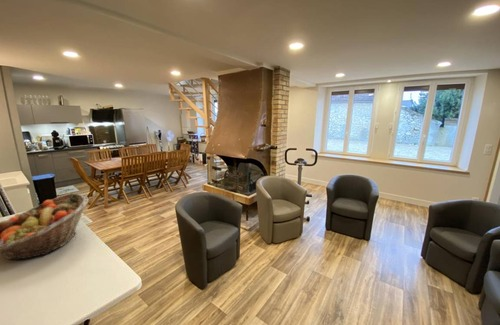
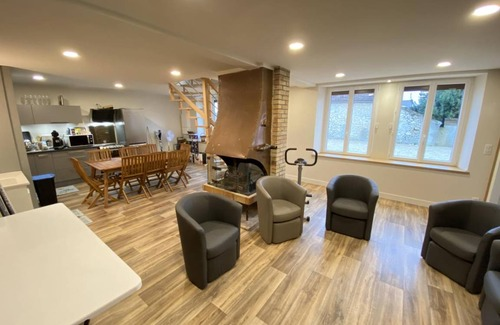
- fruit basket [0,192,90,261]
